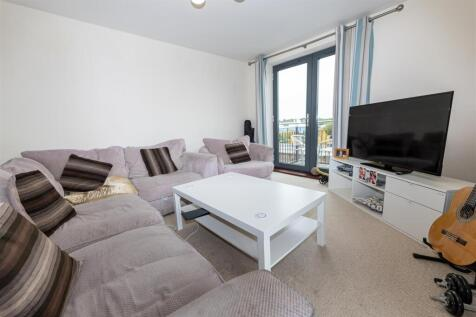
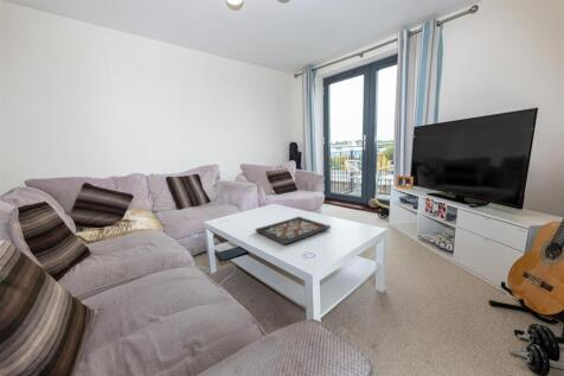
+ decorative tray [255,216,332,246]
